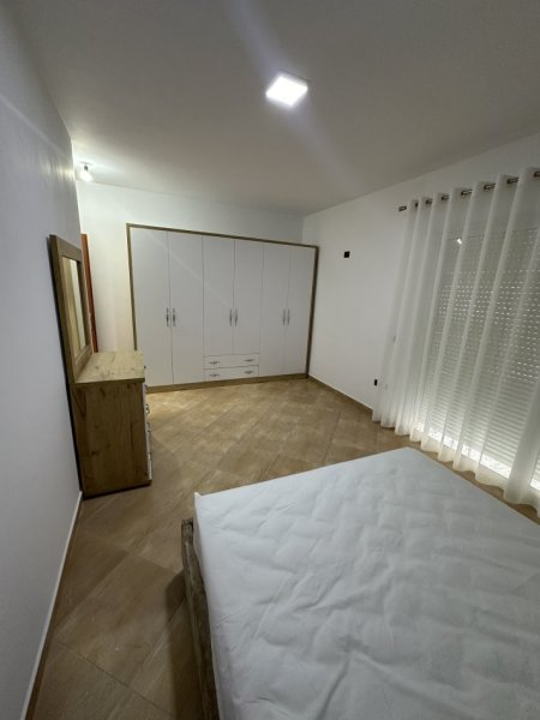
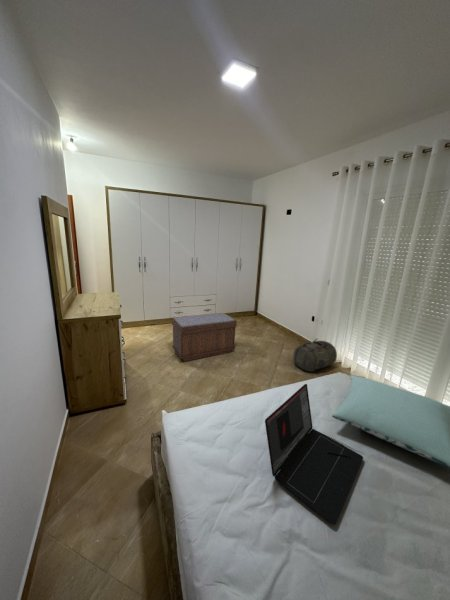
+ bench [171,312,238,362]
+ backpack [293,338,338,373]
+ laptop [264,383,364,525]
+ pillow [331,374,450,469]
